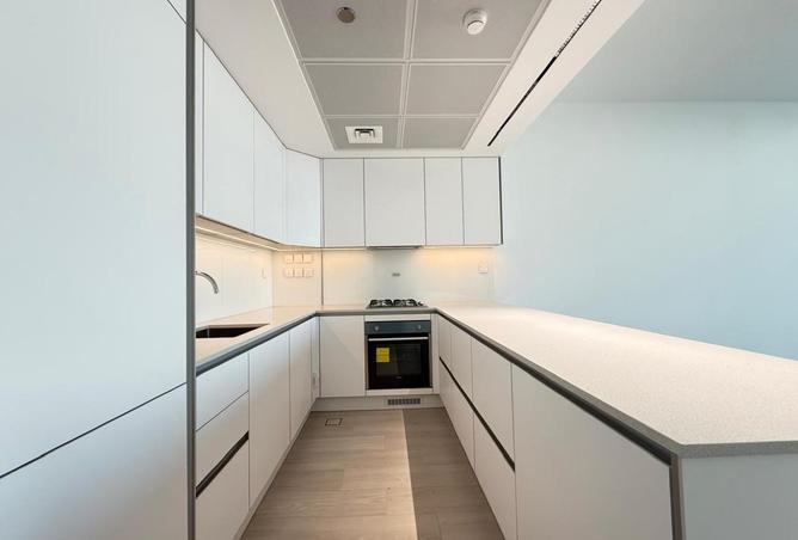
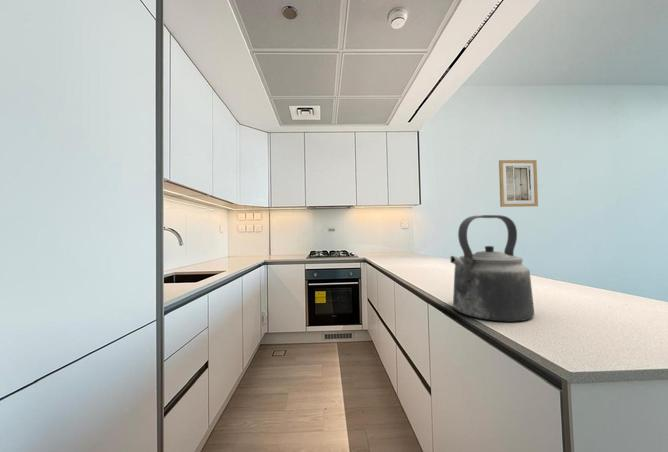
+ kettle [449,214,535,323]
+ wall art [498,159,539,208]
